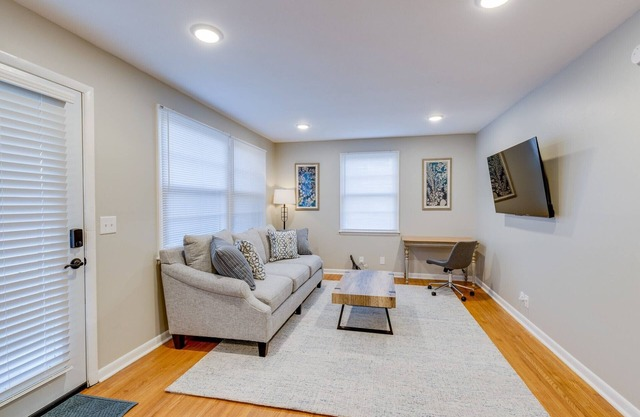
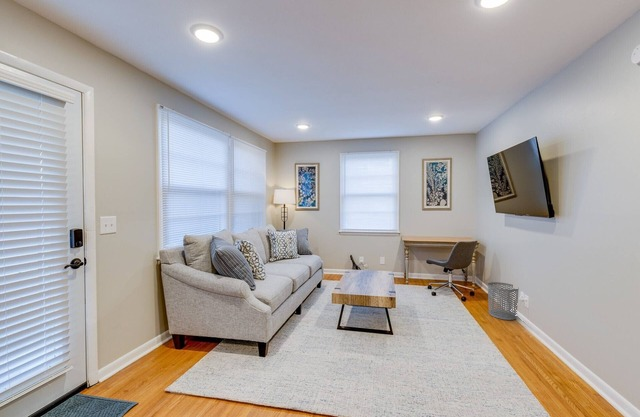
+ waste bin [487,281,519,321]
